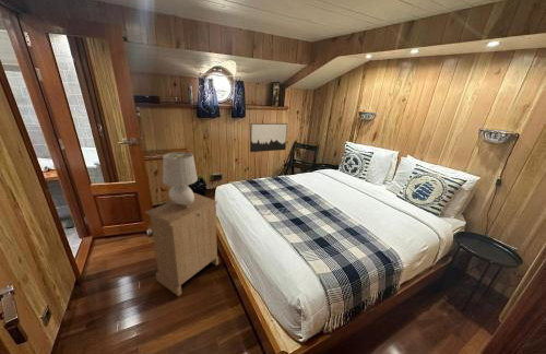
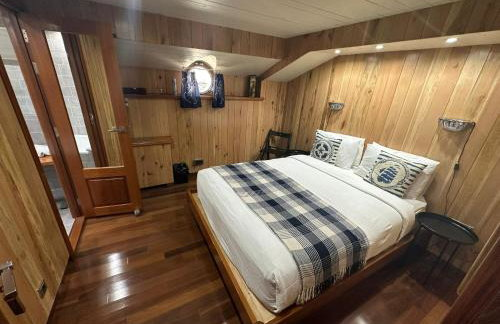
- table lamp [162,151,199,208]
- cabinet [144,192,219,297]
- wall art [249,122,288,153]
